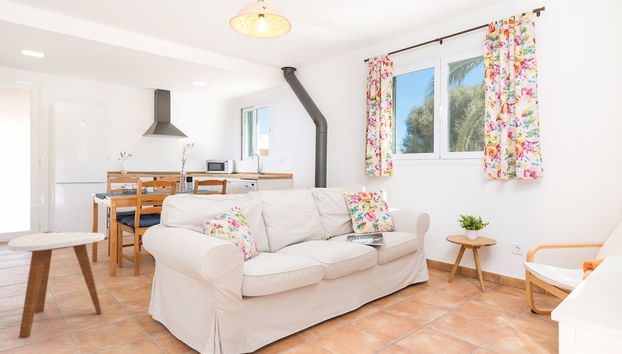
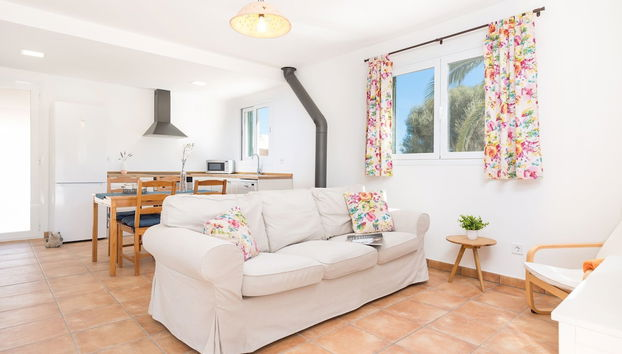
- side table [7,231,105,338]
